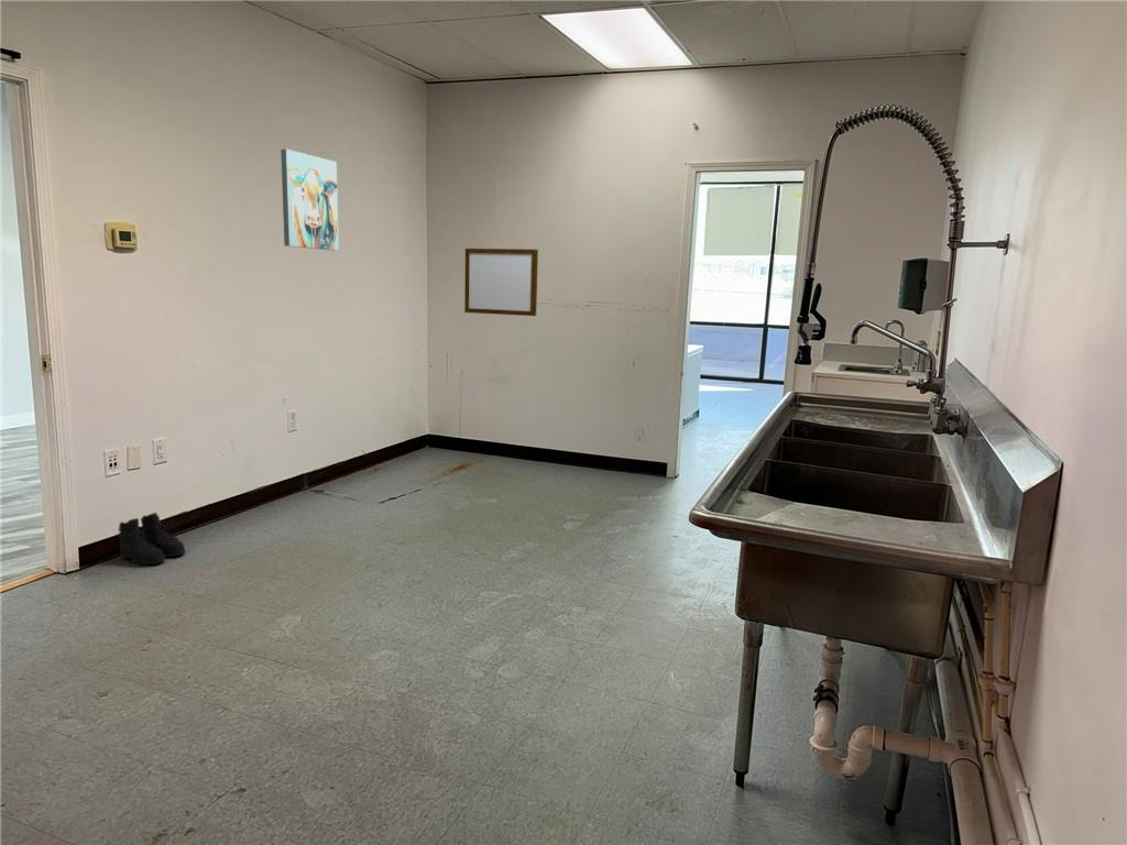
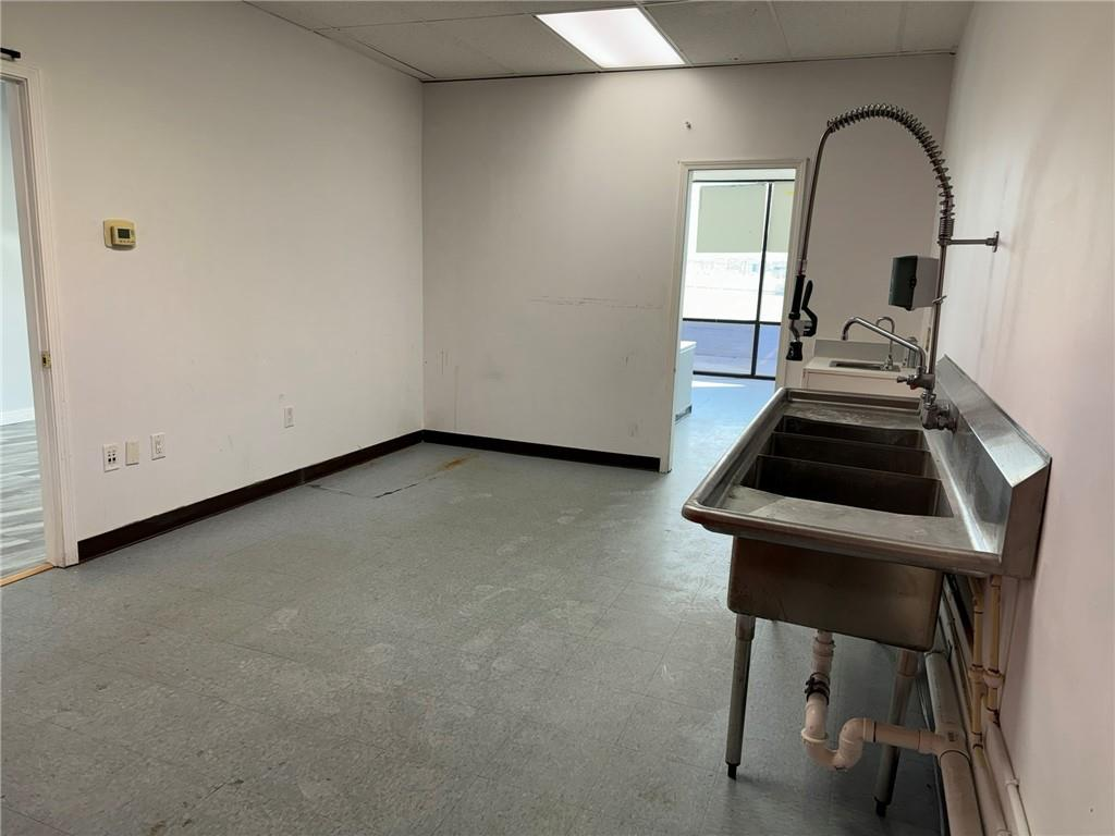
- boots [118,512,187,567]
- wall art [280,147,339,252]
- writing board [463,248,539,317]
